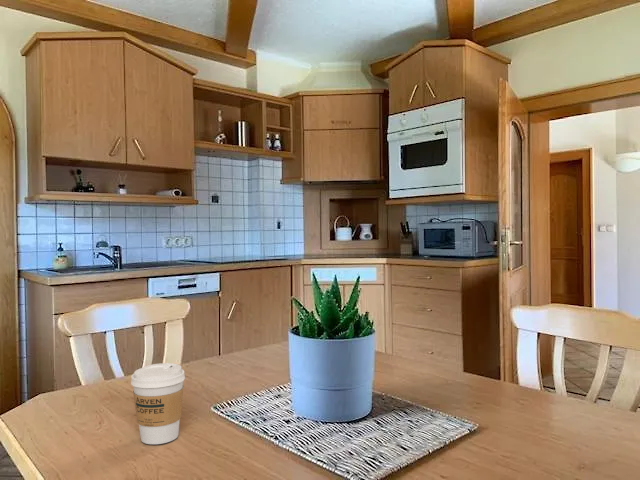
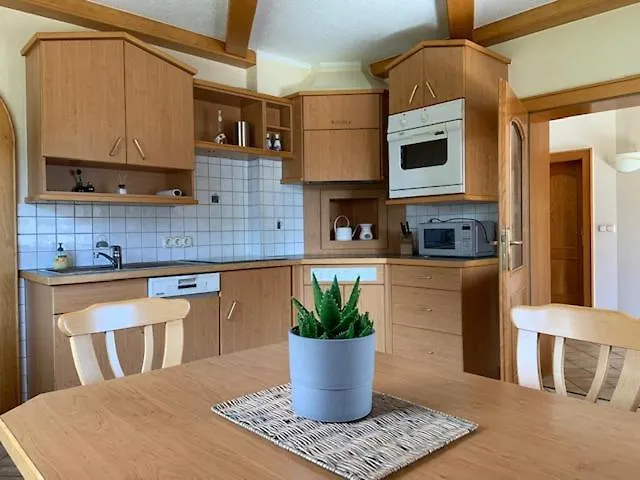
- coffee cup [130,362,186,445]
